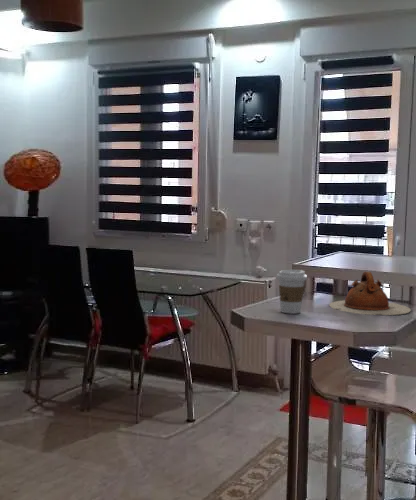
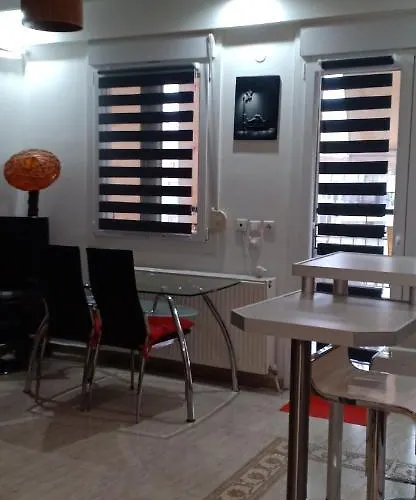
- teapot [328,271,412,316]
- coffee cup [275,269,308,315]
